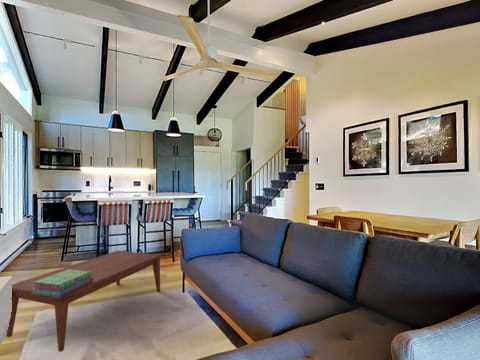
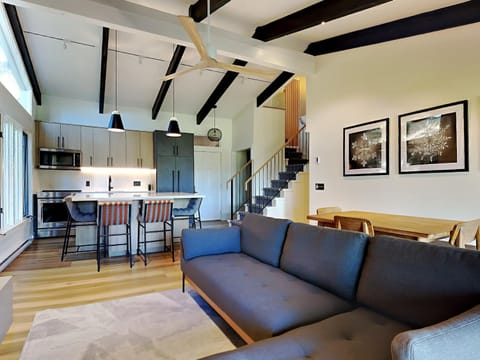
- stack of books [32,269,93,297]
- coffee table [6,250,161,353]
